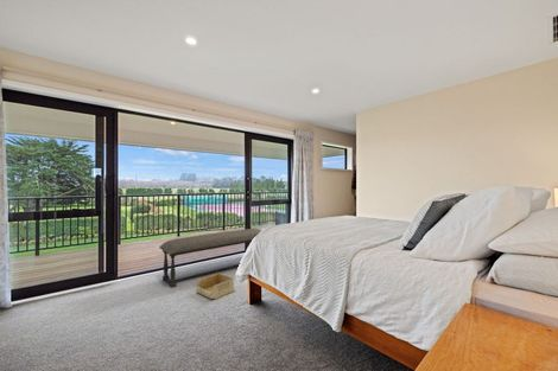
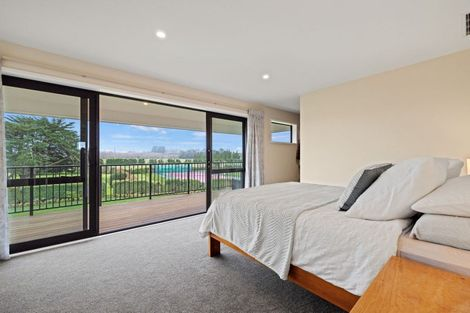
- bench [158,228,262,289]
- storage bin [195,271,236,300]
